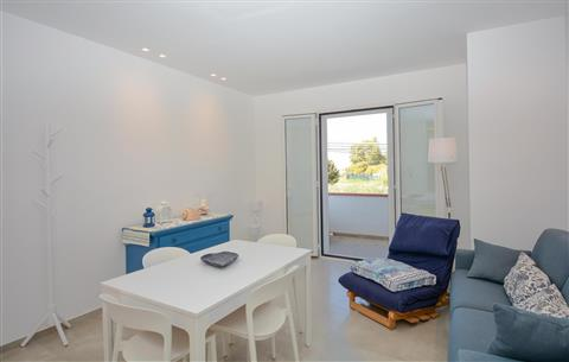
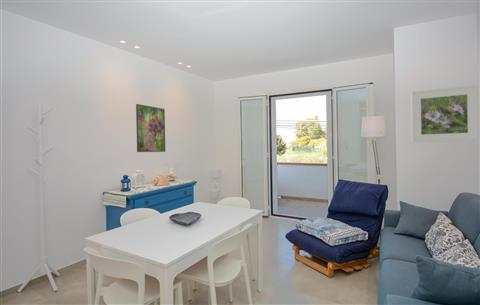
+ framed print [135,103,166,153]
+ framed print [410,84,480,144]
